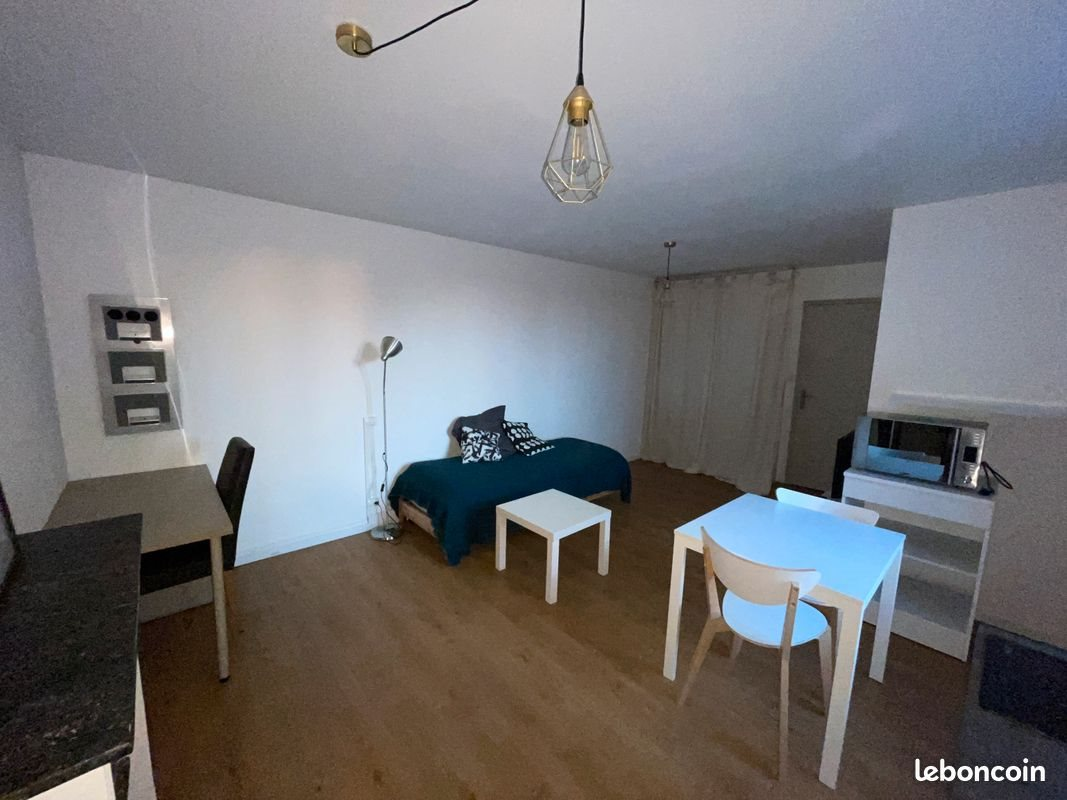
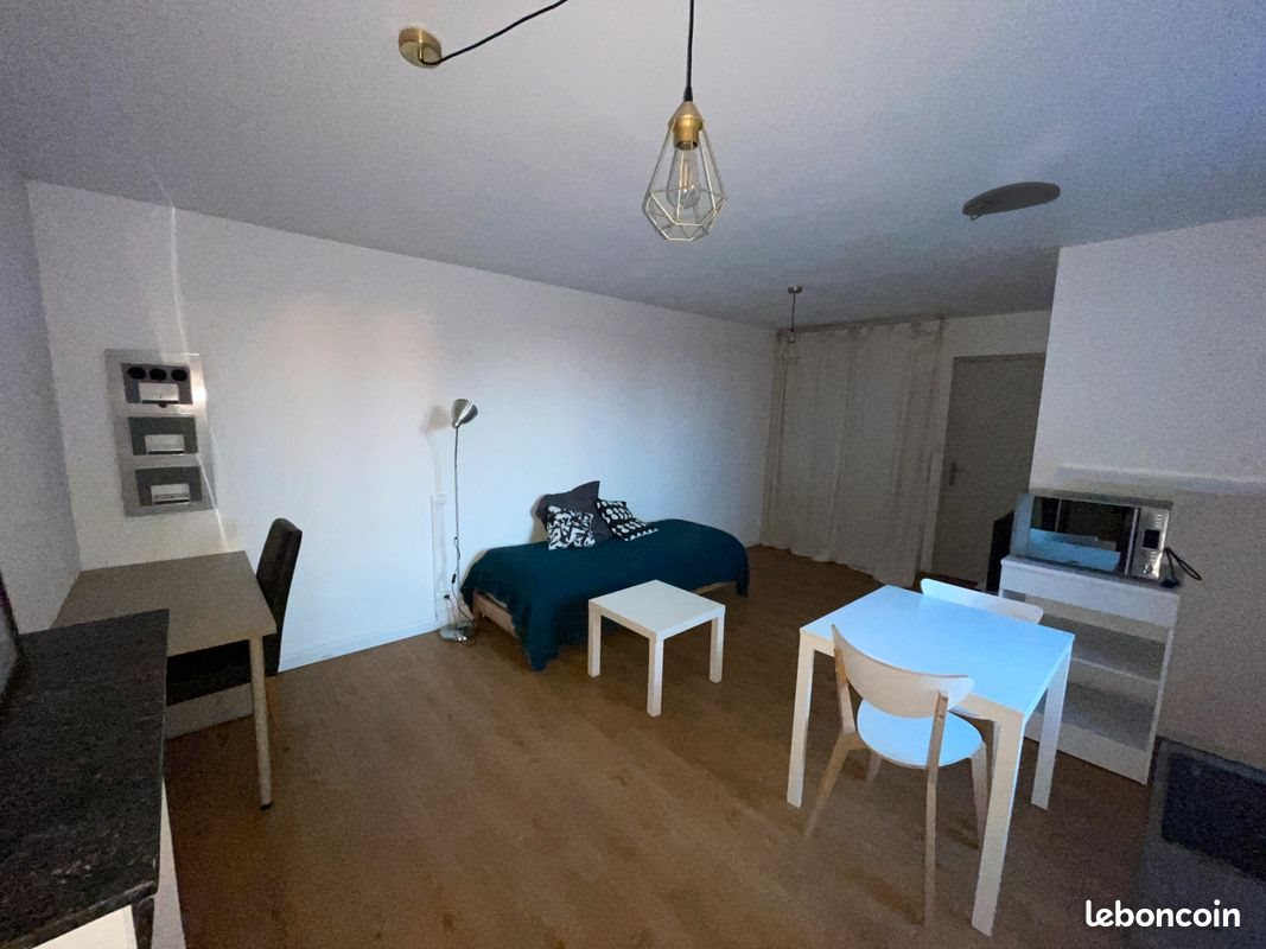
+ smoke detector [961,180,1062,222]
